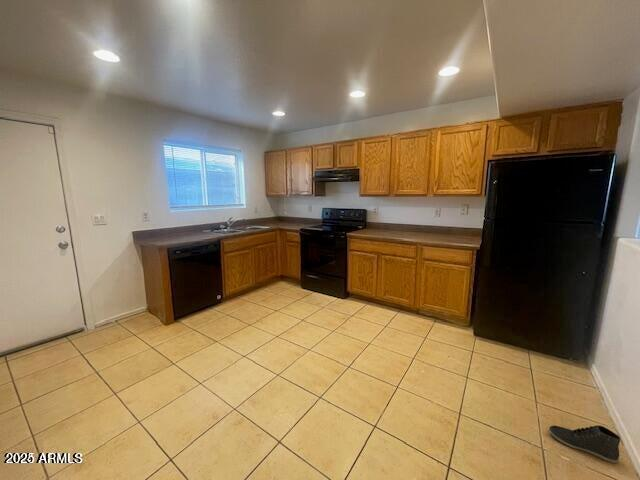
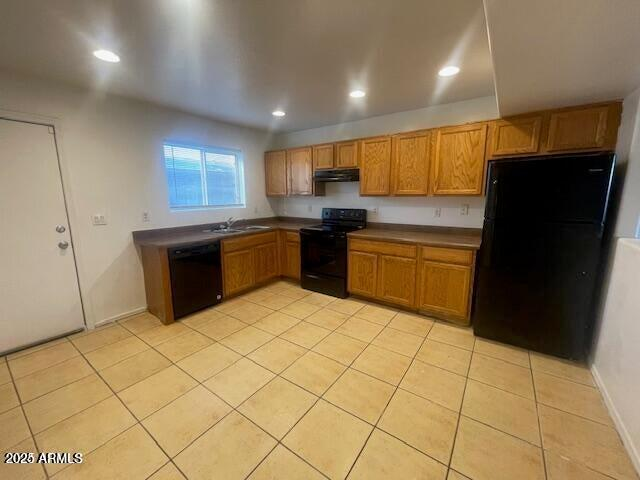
- sneaker [548,424,622,464]
